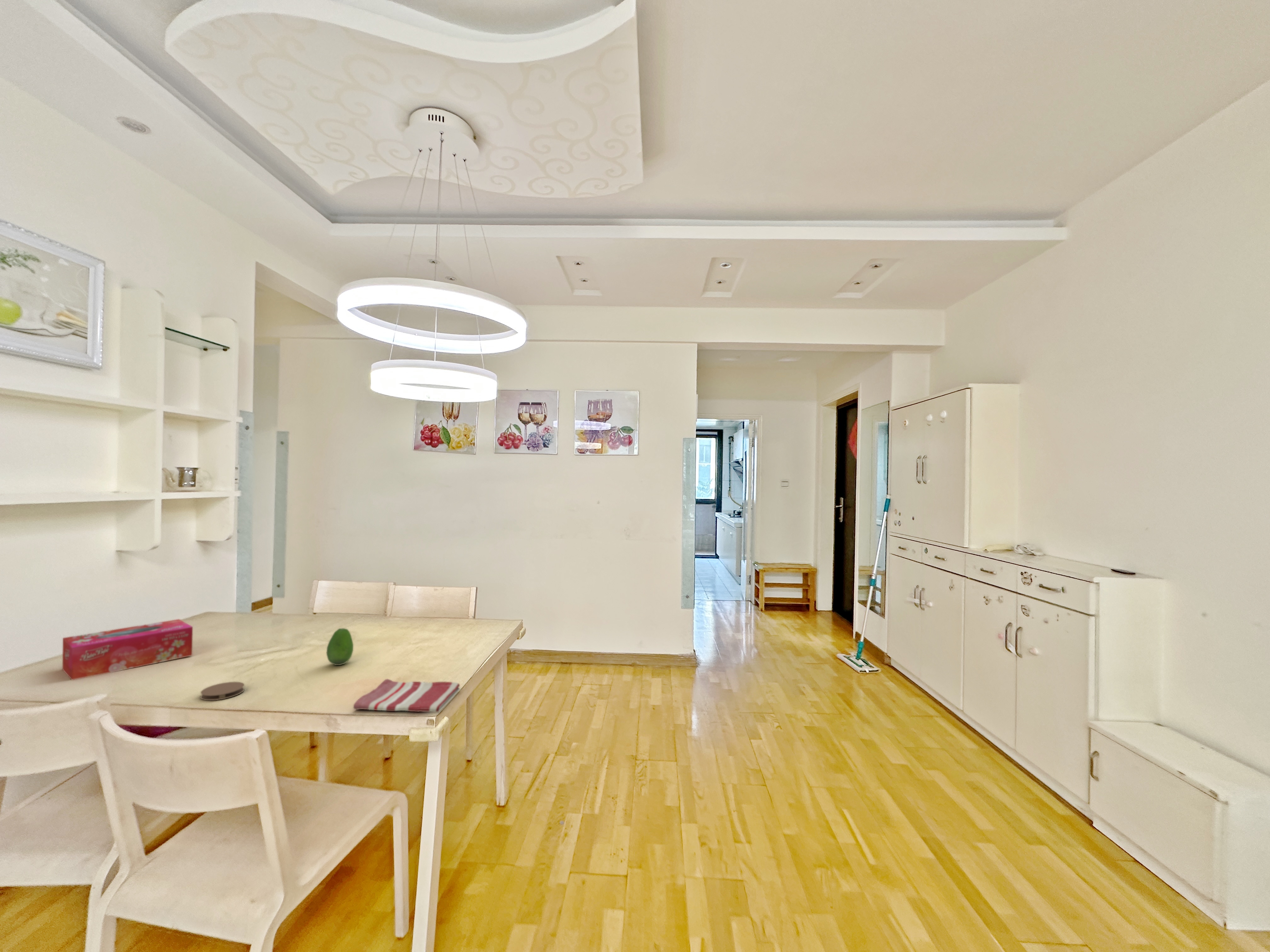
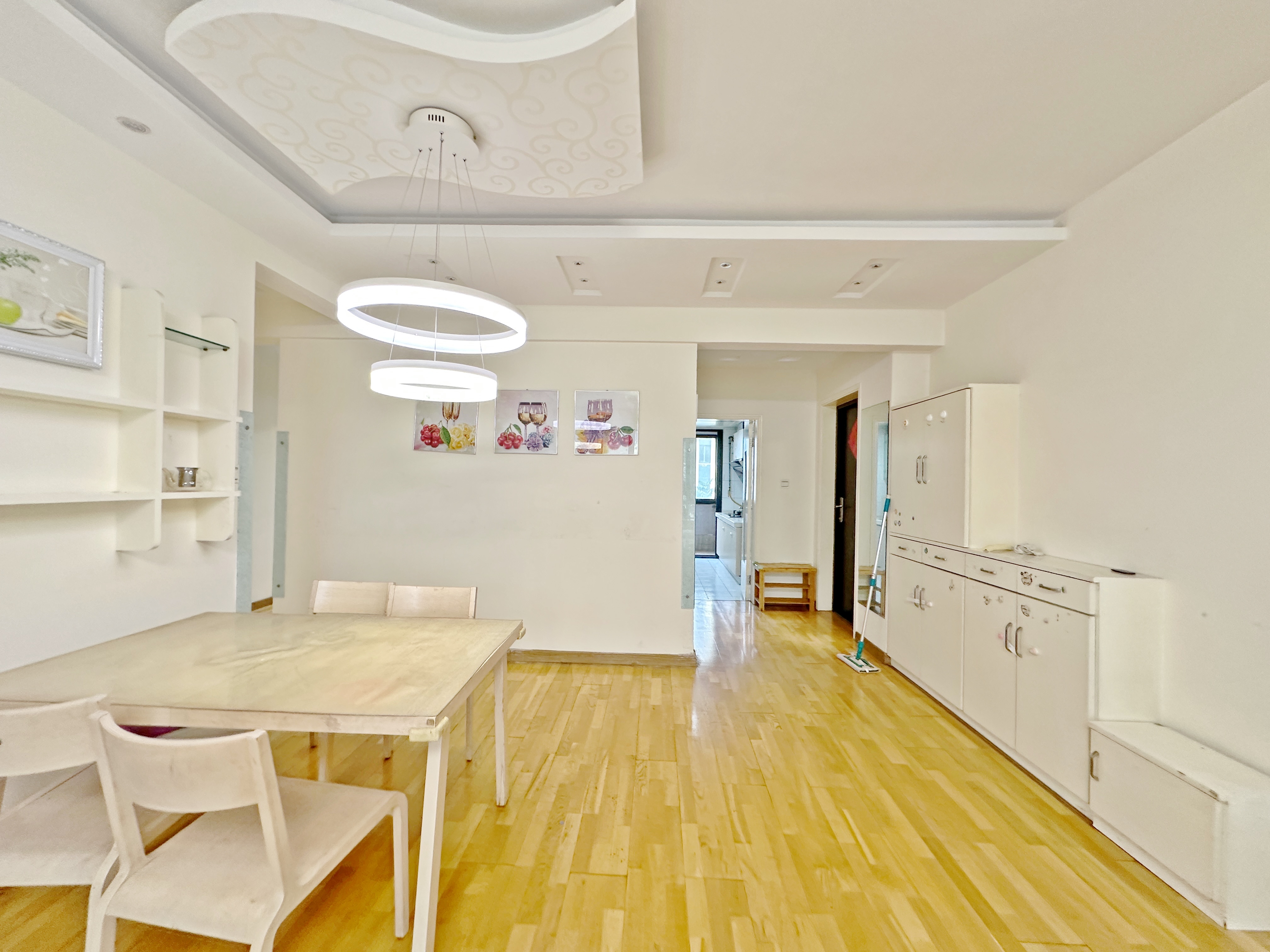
- tissue box [62,619,193,680]
- coaster [200,681,245,701]
- dish towel [353,678,461,712]
- fruit [326,628,354,666]
